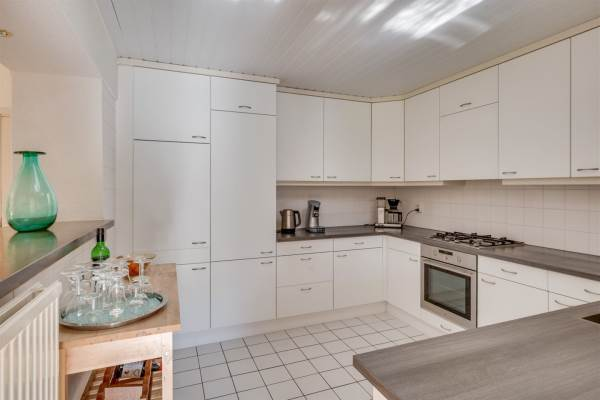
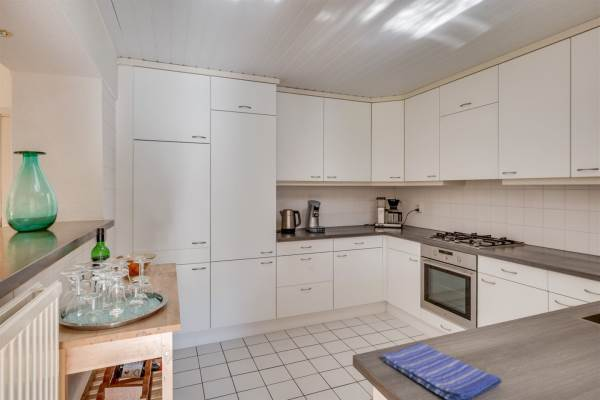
+ dish towel [381,342,503,400]
